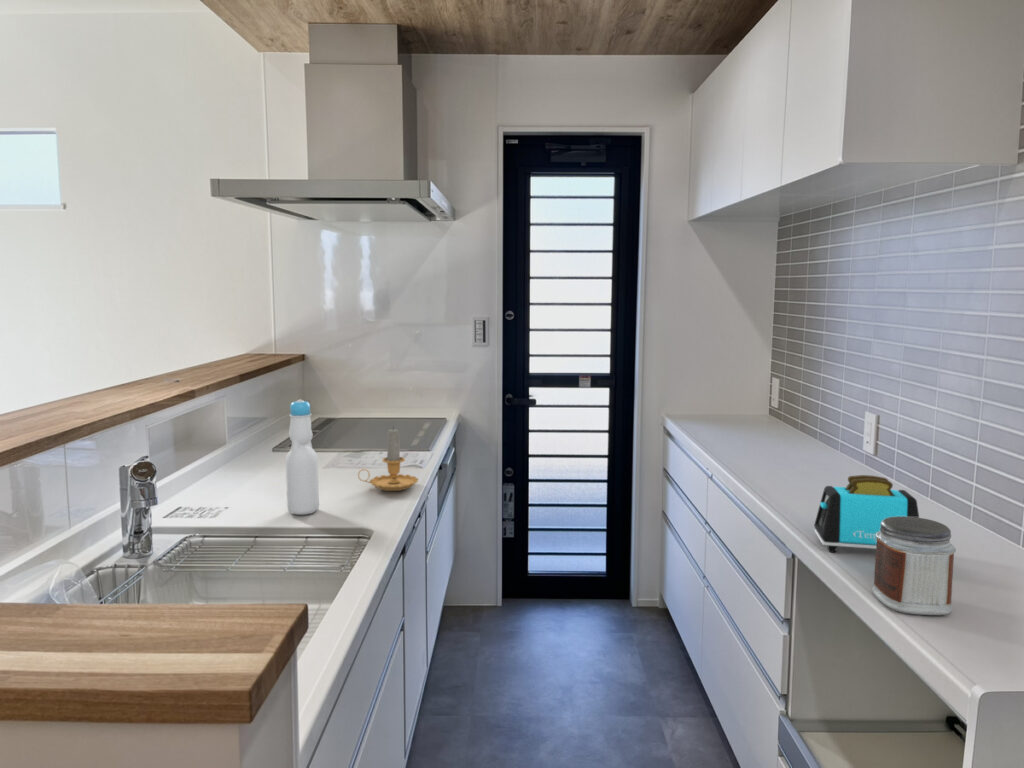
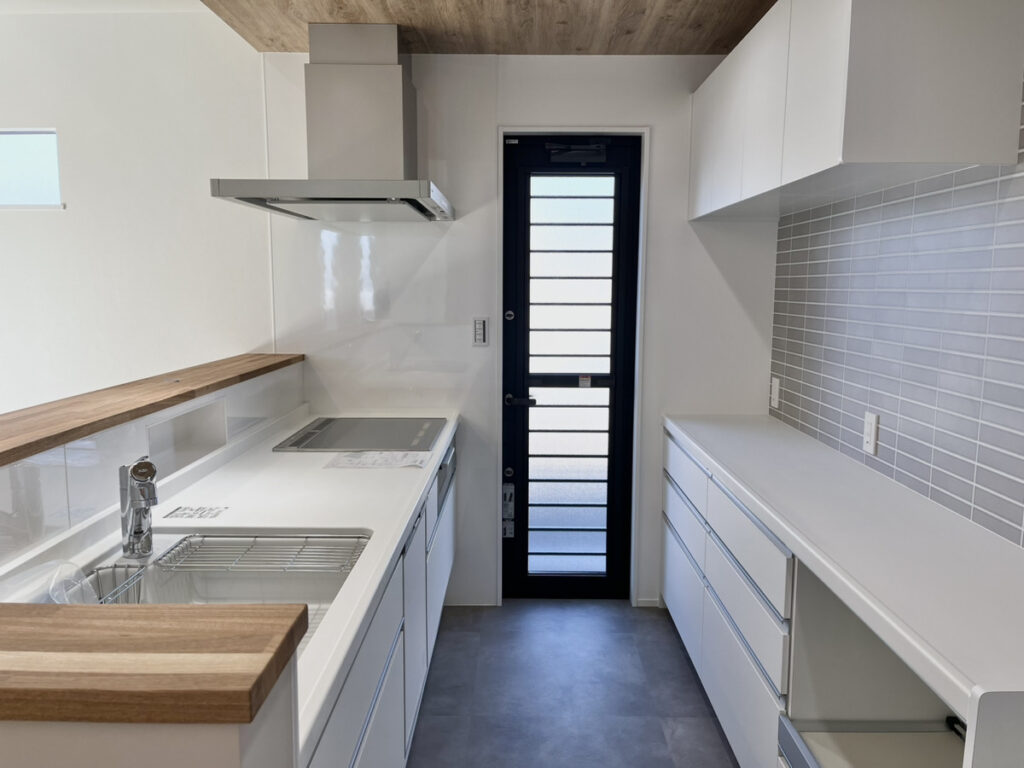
- jar [871,516,957,616]
- candle [357,427,419,492]
- bottle [285,399,320,516]
- toaster [813,474,920,553]
